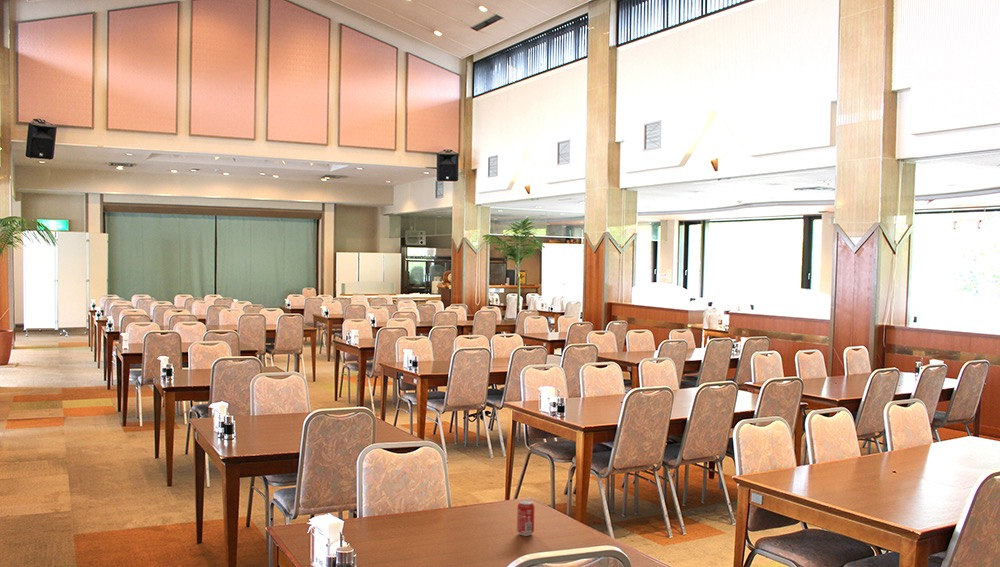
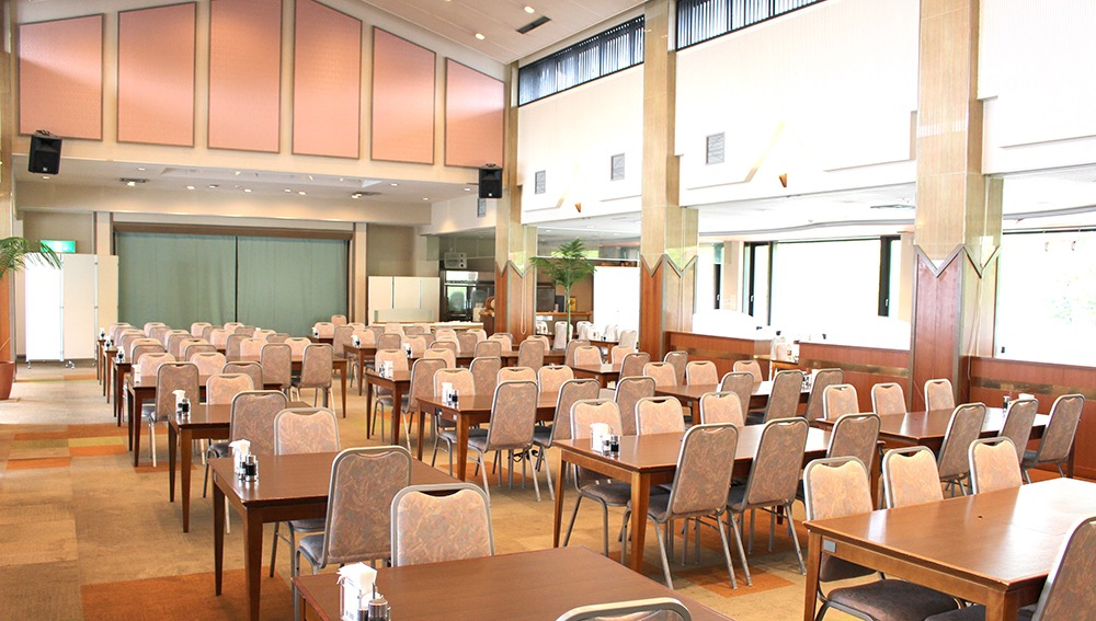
- beverage can [516,499,535,537]
